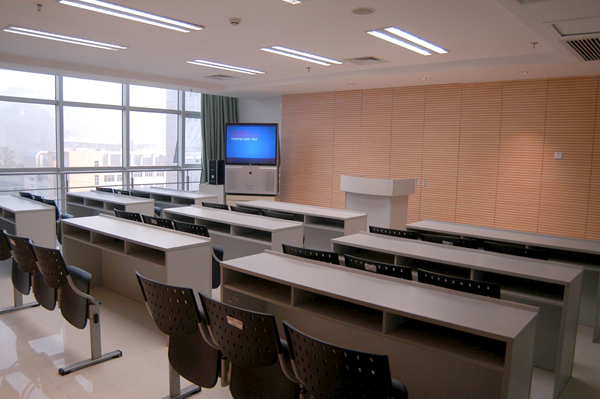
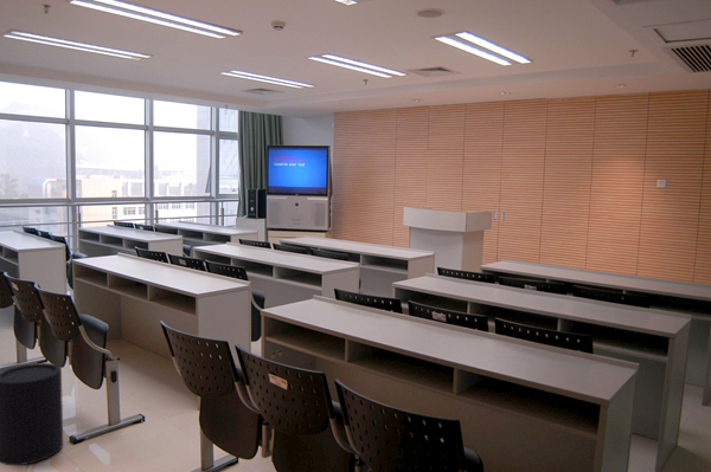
+ waste bin [0,362,64,466]
